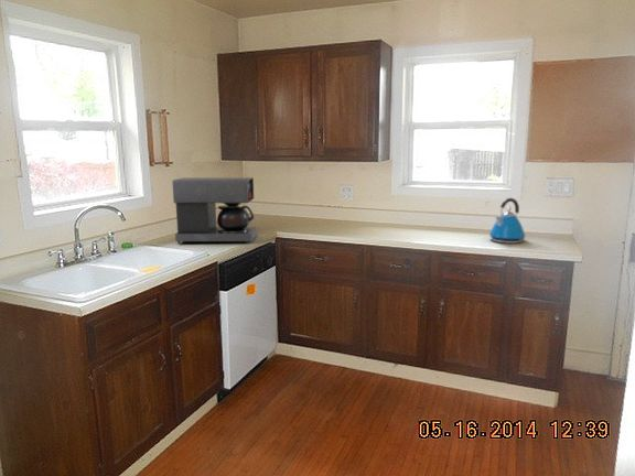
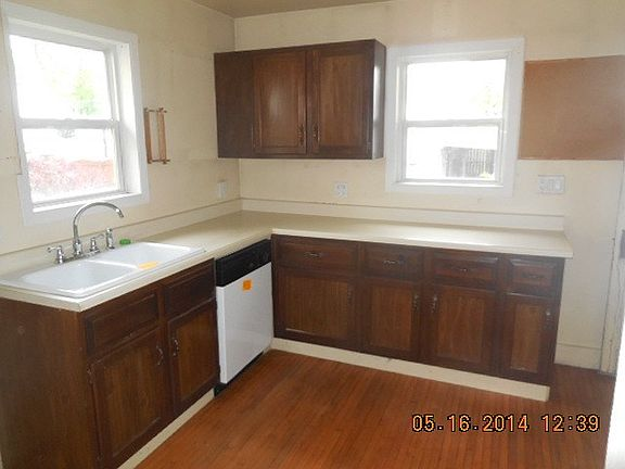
- coffee maker [171,176,259,245]
- kettle [488,197,527,245]
